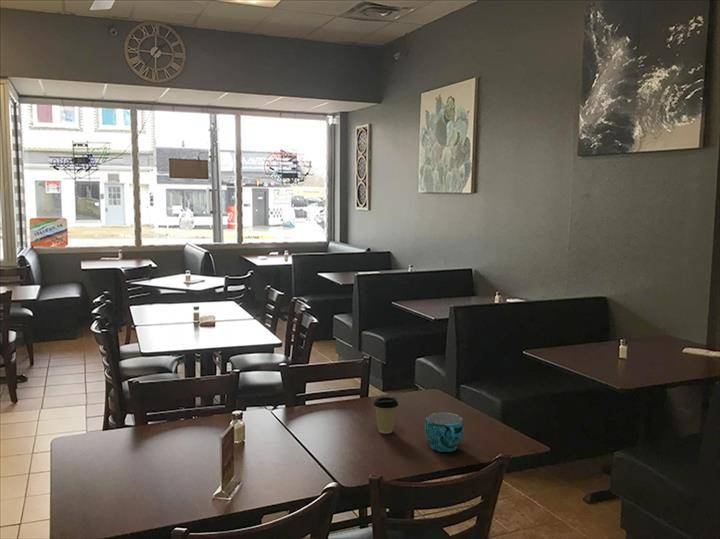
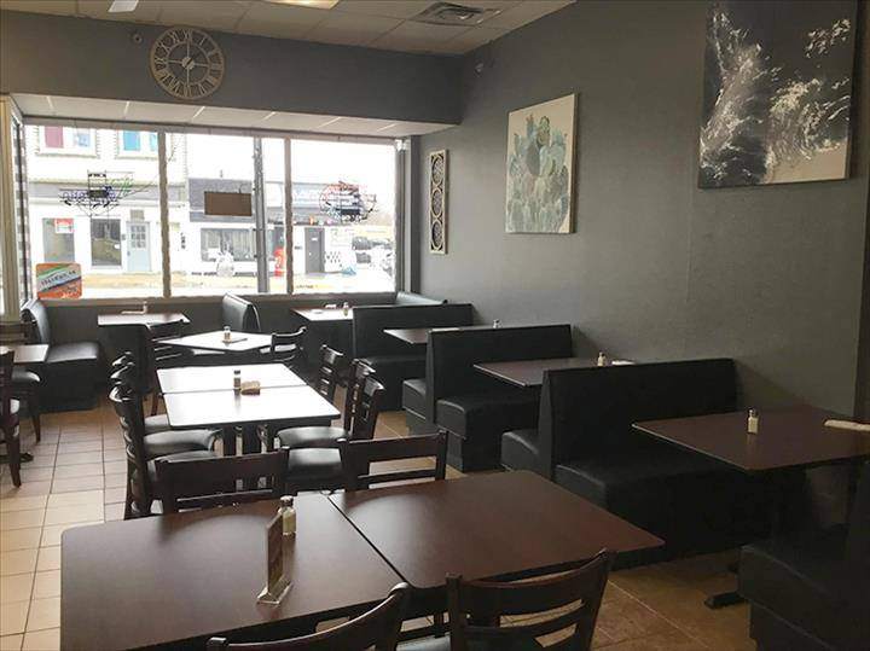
- cup [424,412,464,453]
- coffee cup [372,396,399,435]
